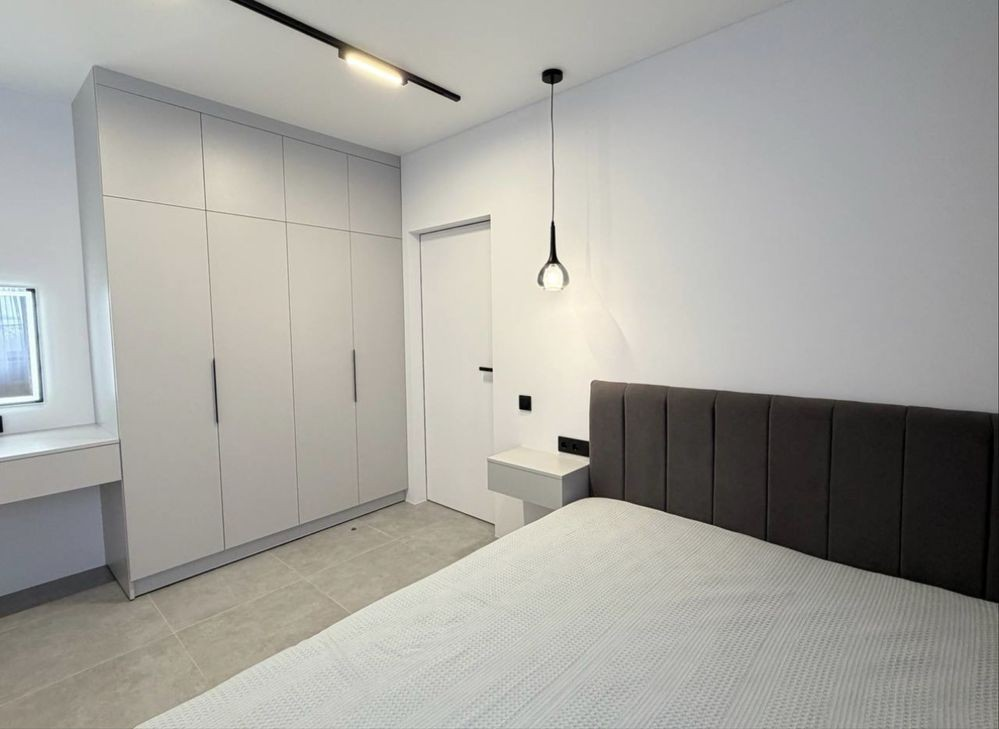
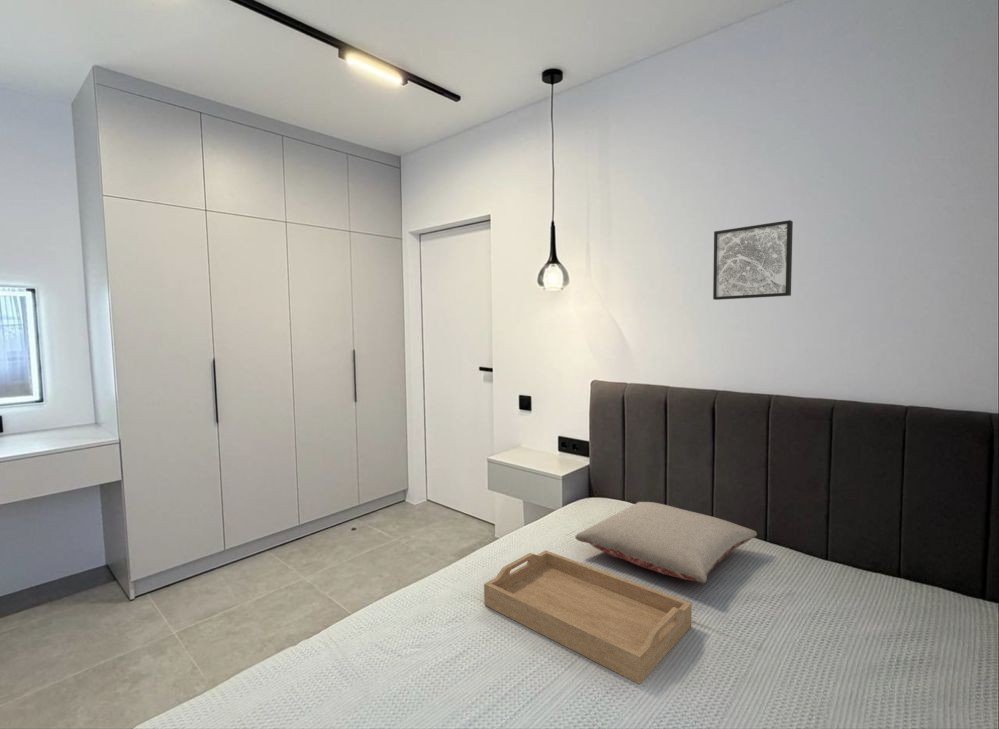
+ wall art [712,219,794,301]
+ serving tray [483,549,693,685]
+ pillow [574,501,758,584]
